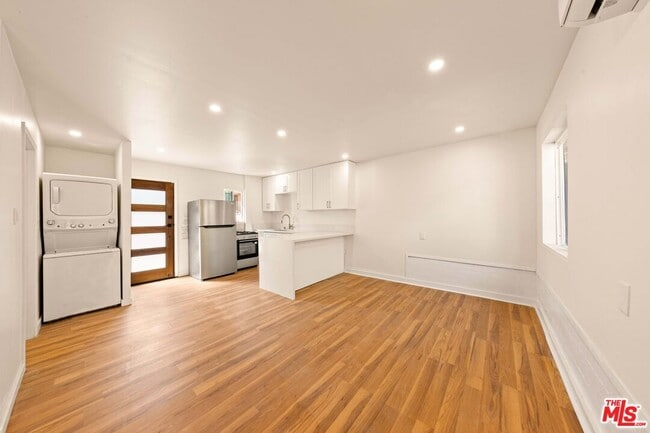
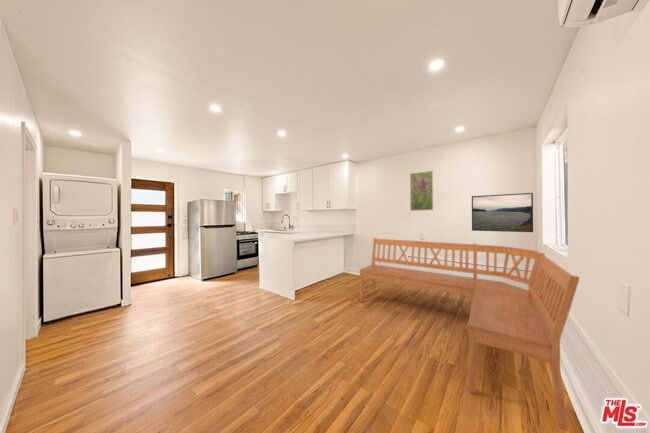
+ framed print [471,192,534,233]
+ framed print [409,170,434,212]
+ bench [358,237,581,432]
